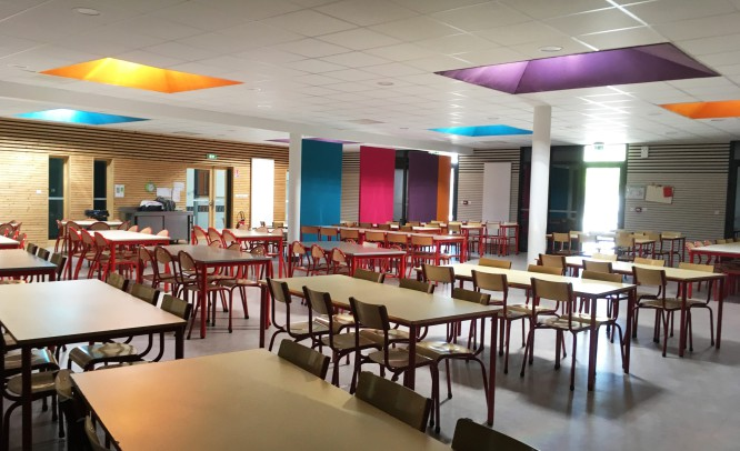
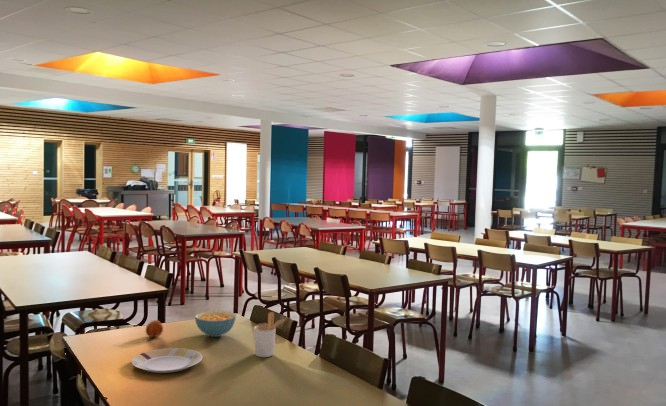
+ utensil holder [253,311,288,358]
+ cereal bowl [194,310,237,338]
+ plate [131,347,203,374]
+ fruit [145,319,164,338]
